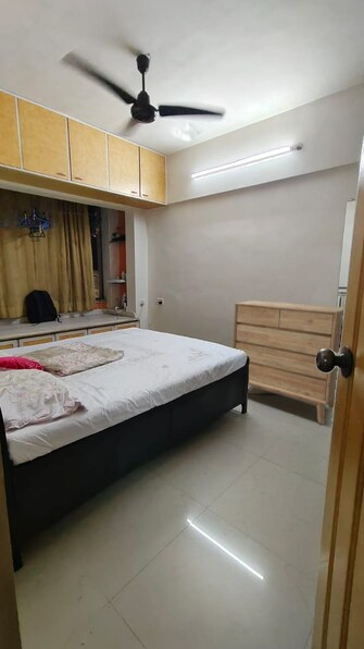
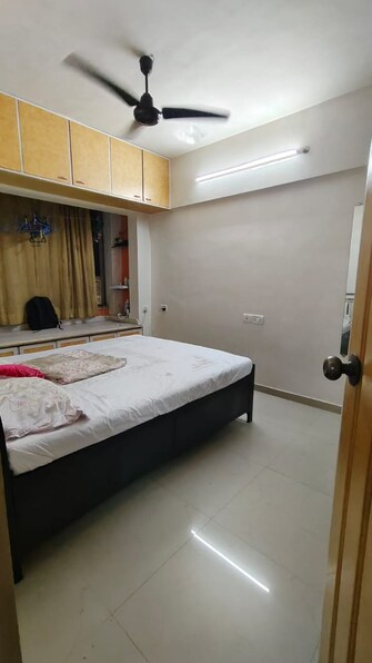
- dresser [231,299,344,426]
